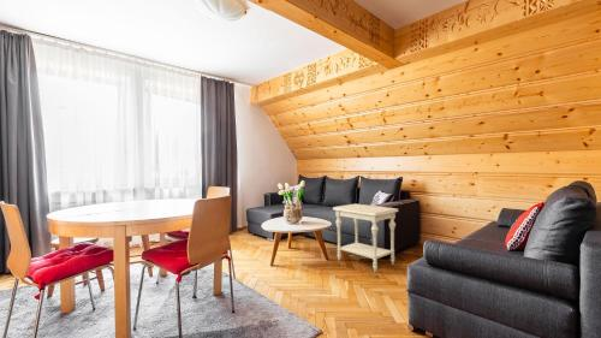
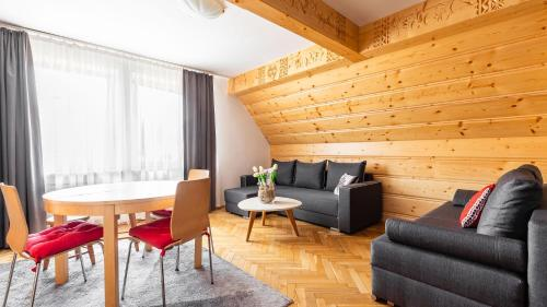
- side table [332,203,399,273]
